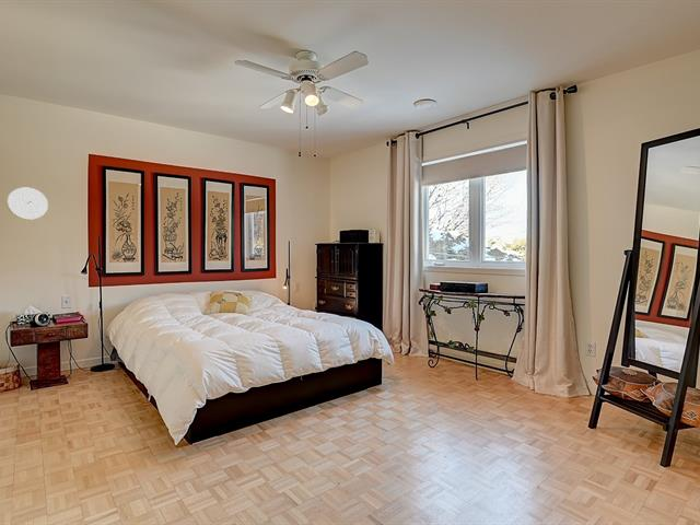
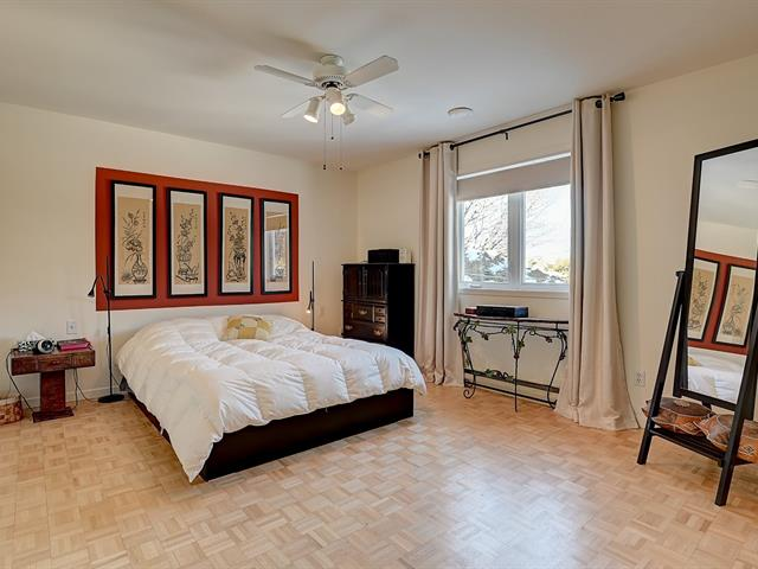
- wall clock [5,187,49,221]
